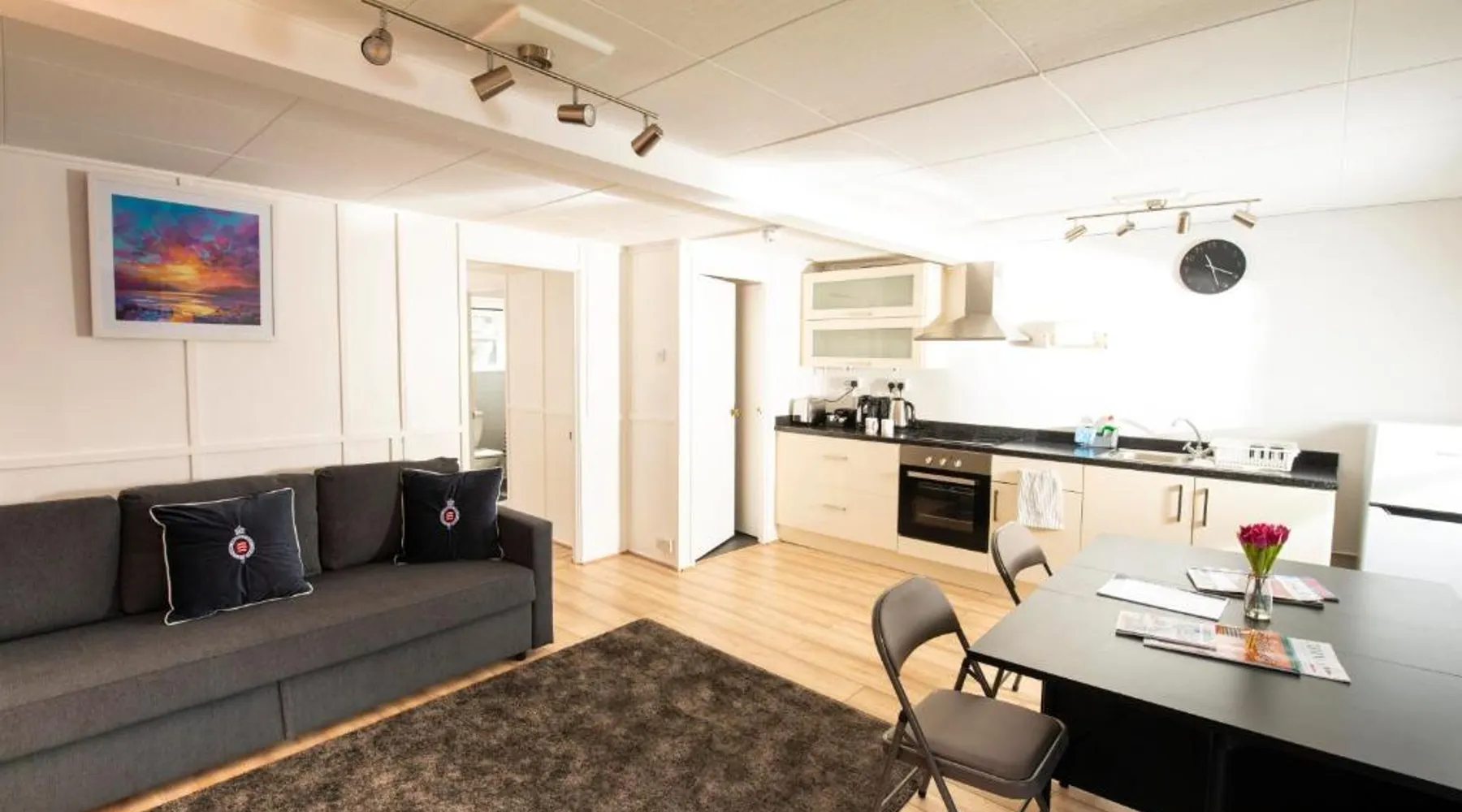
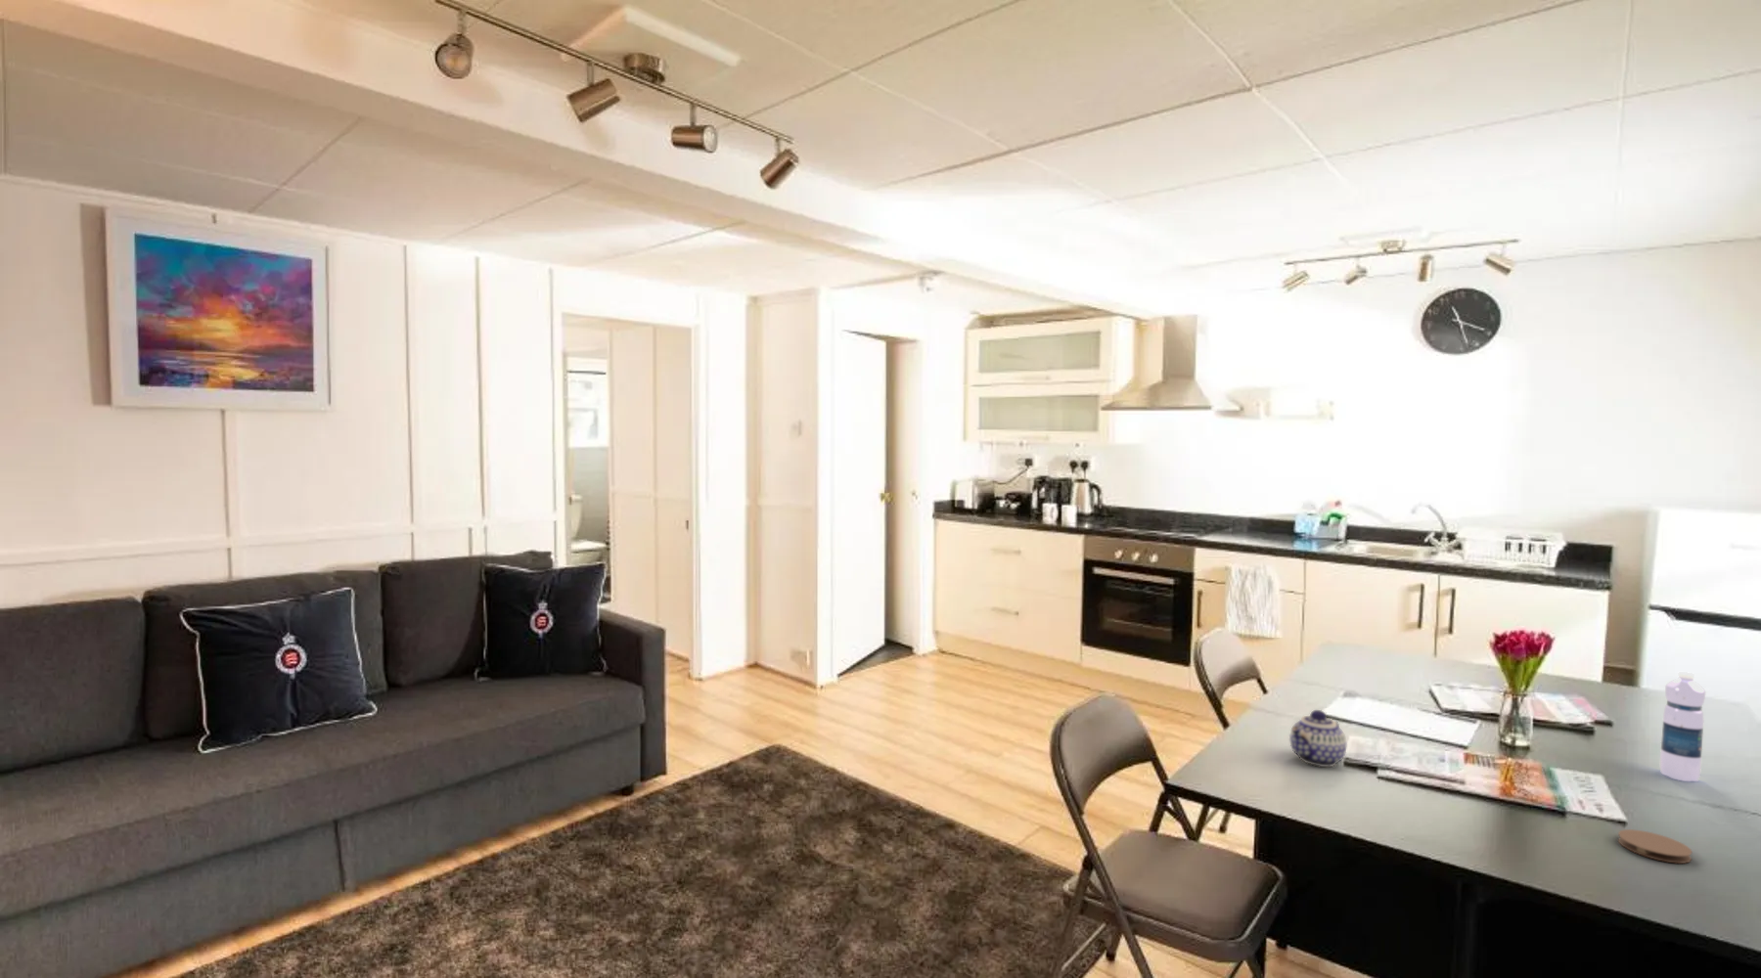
+ coaster [1618,829,1694,865]
+ teapot [1289,709,1347,767]
+ water bottle [1660,671,1707,783]
